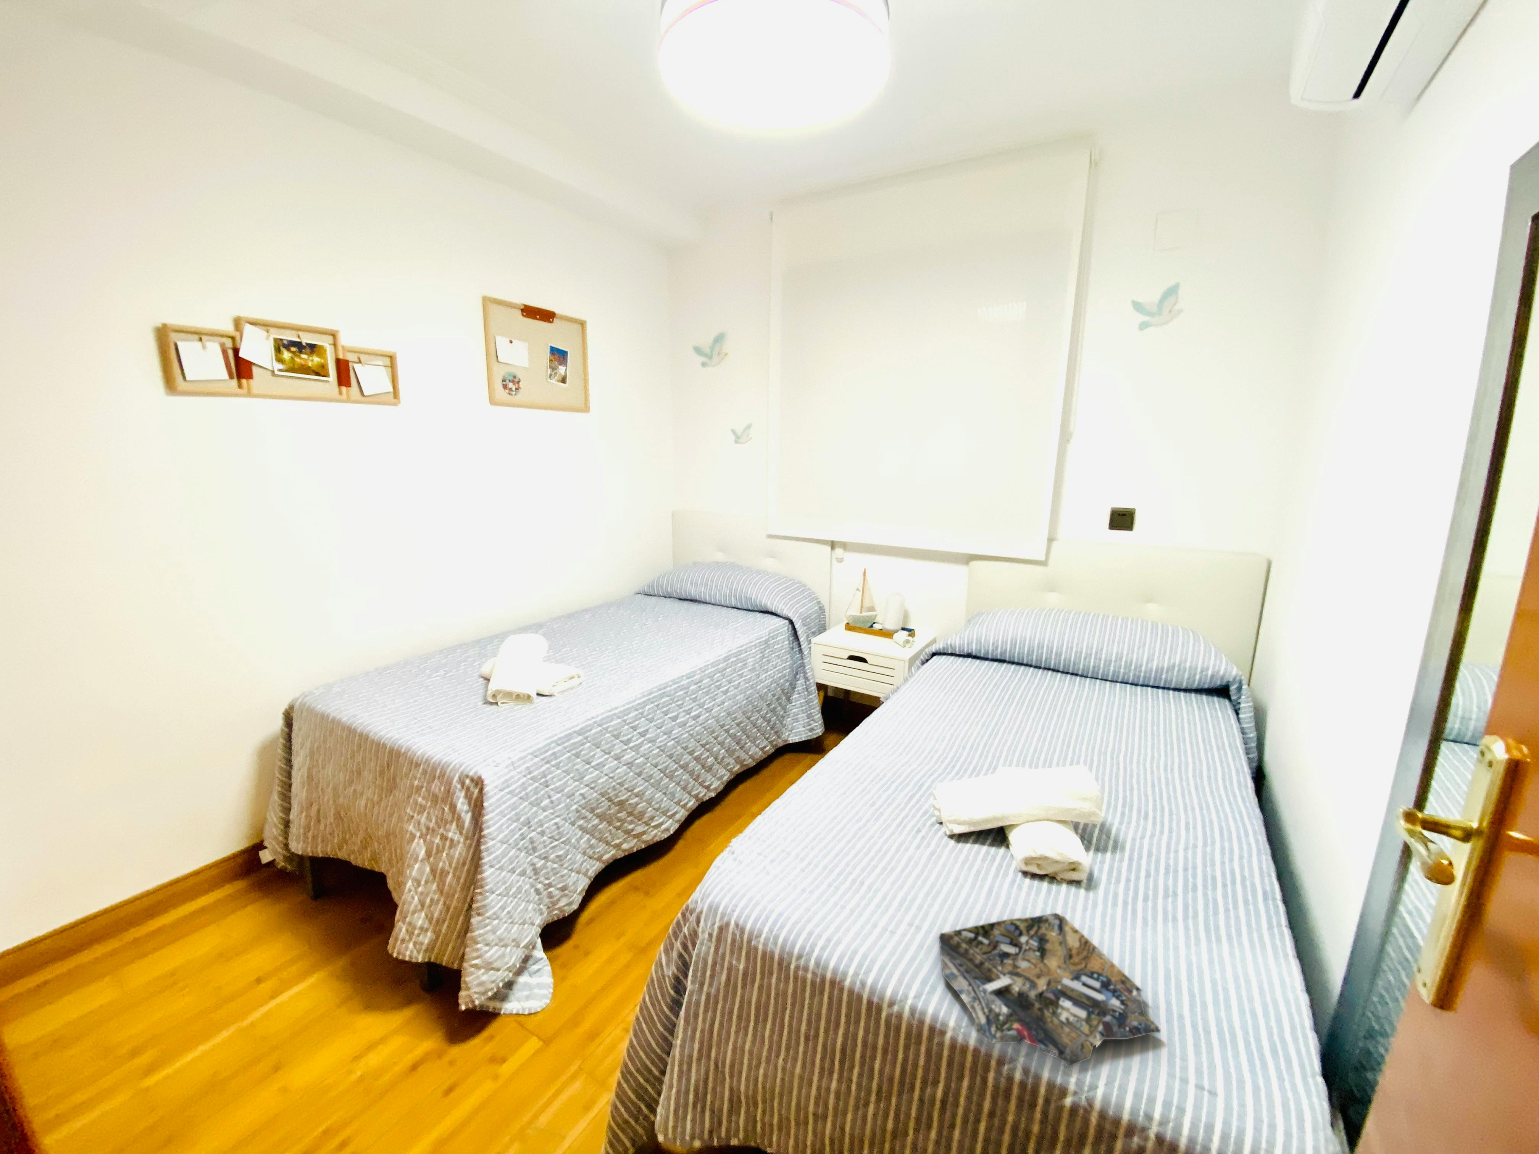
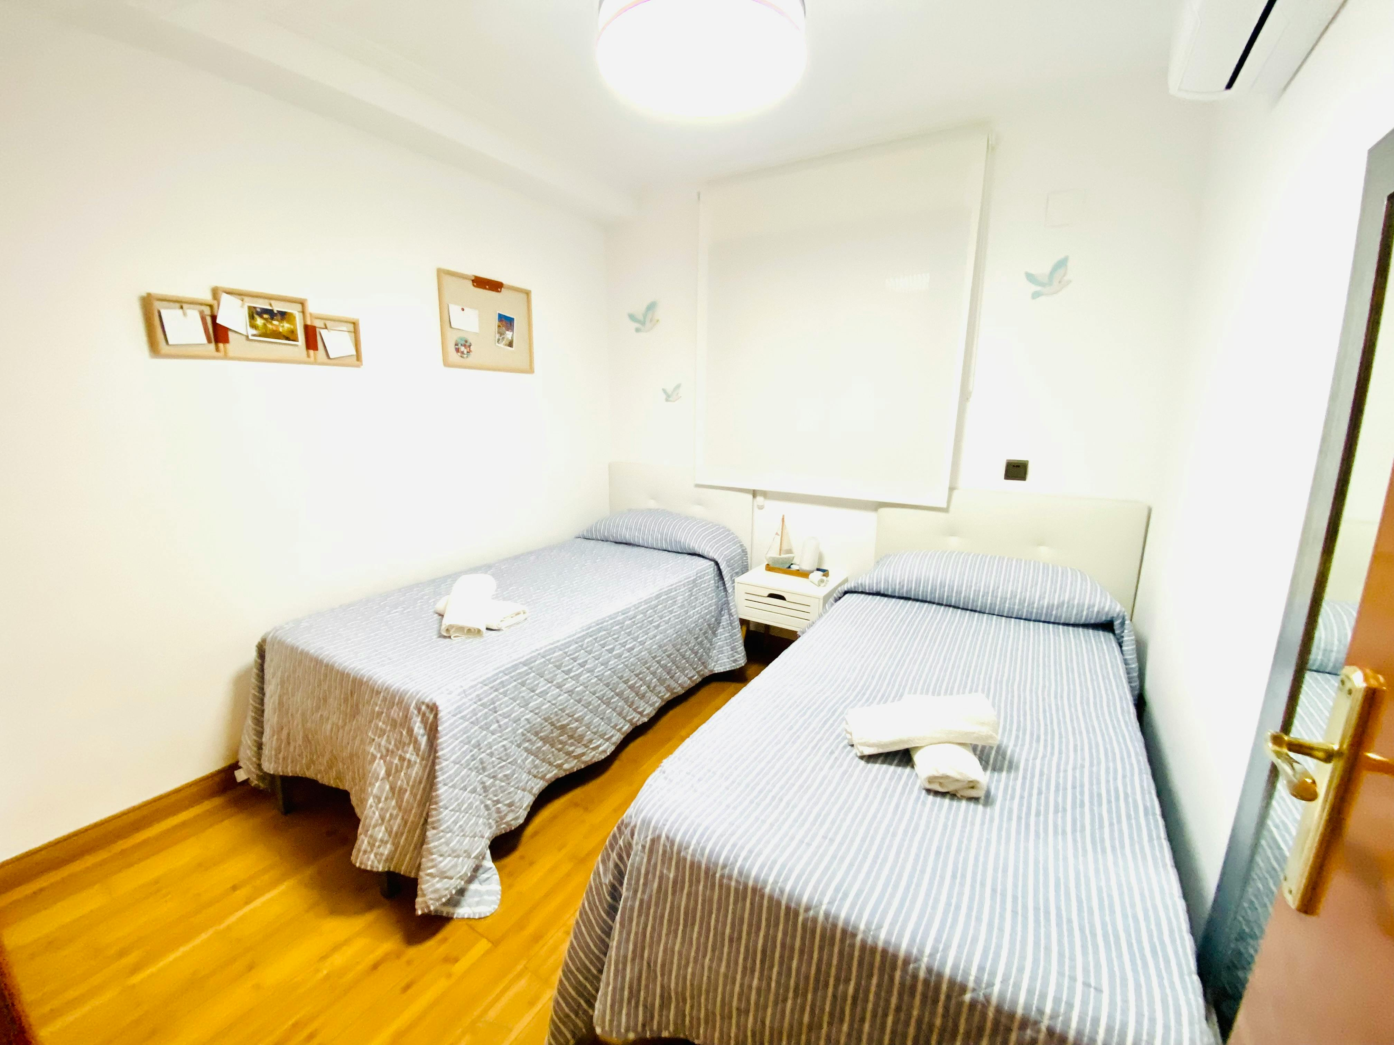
- magazine [938,913,1161,1068]
